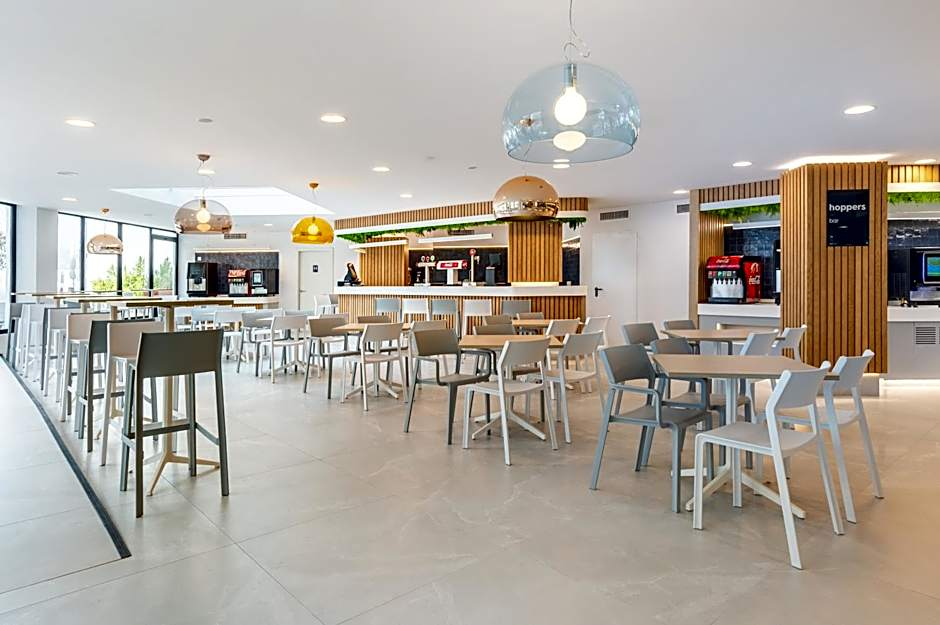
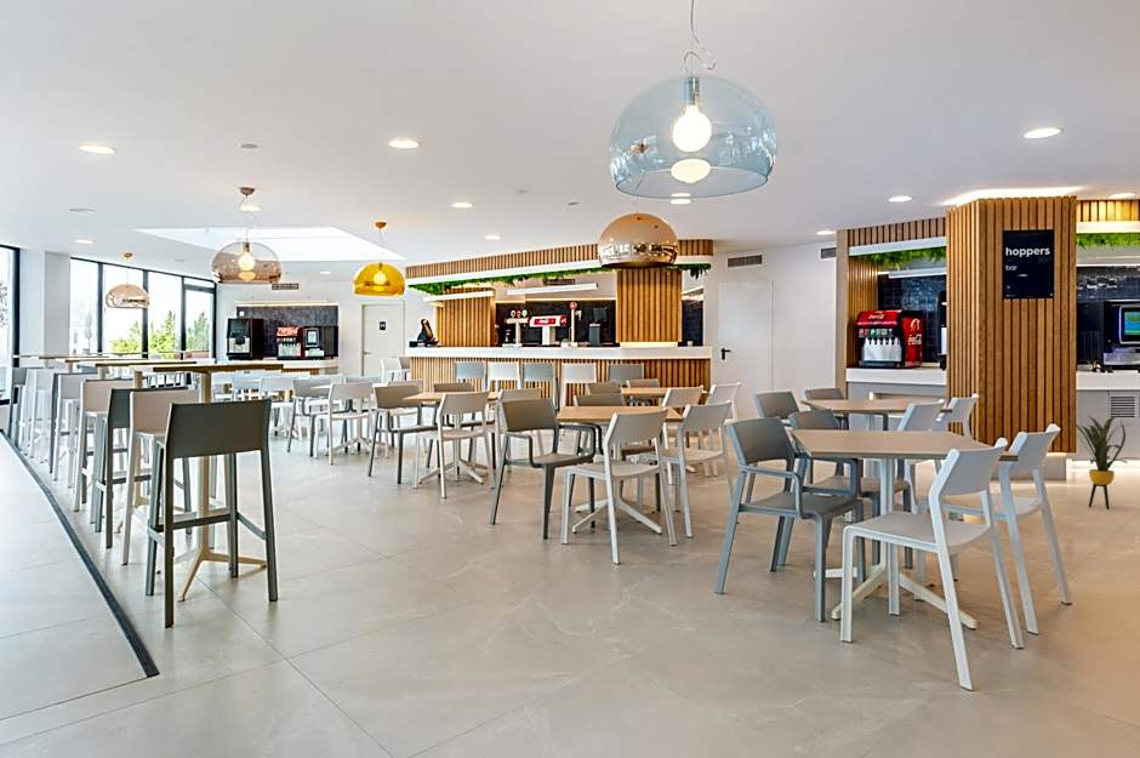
+ house plant [1059,412,1140,511]
